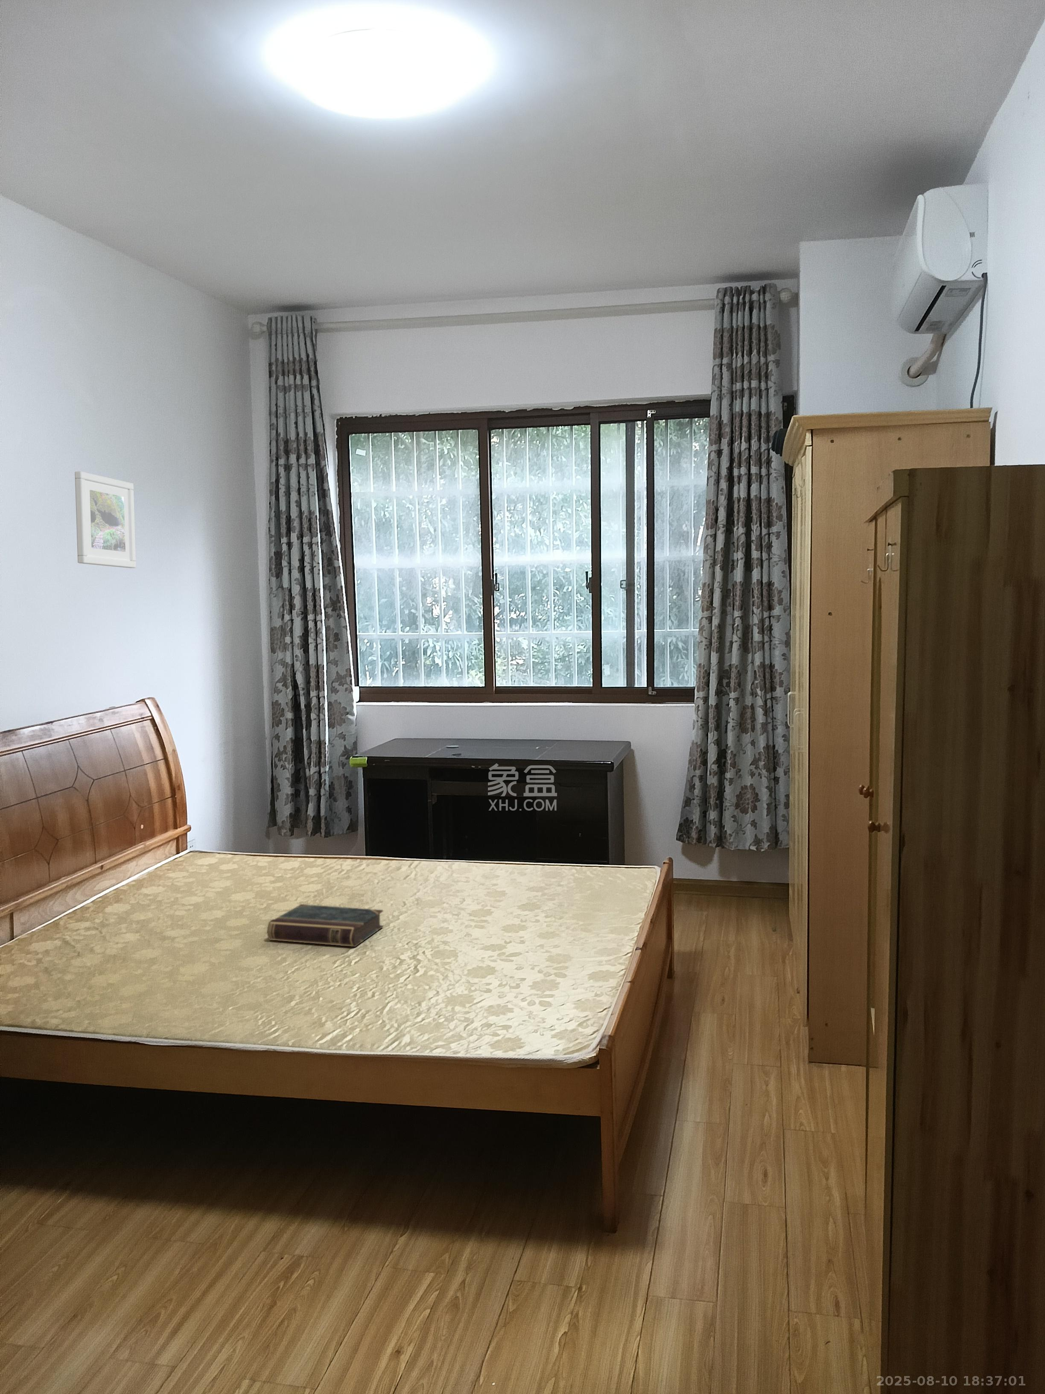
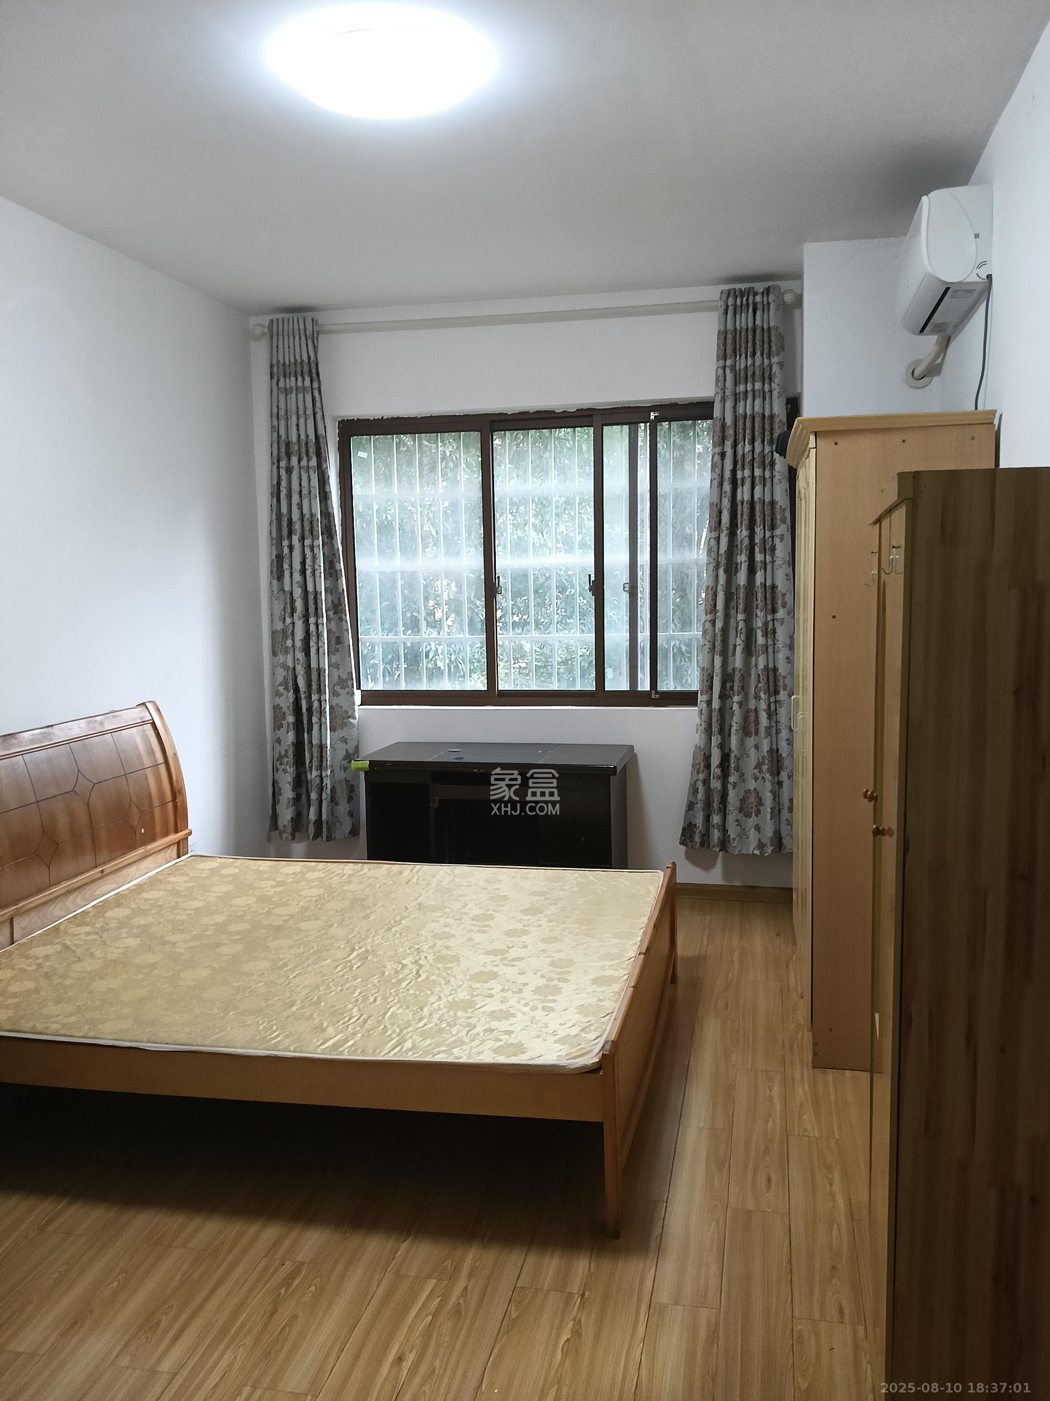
- book [267,903,384,947]
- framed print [75,471,136,569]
